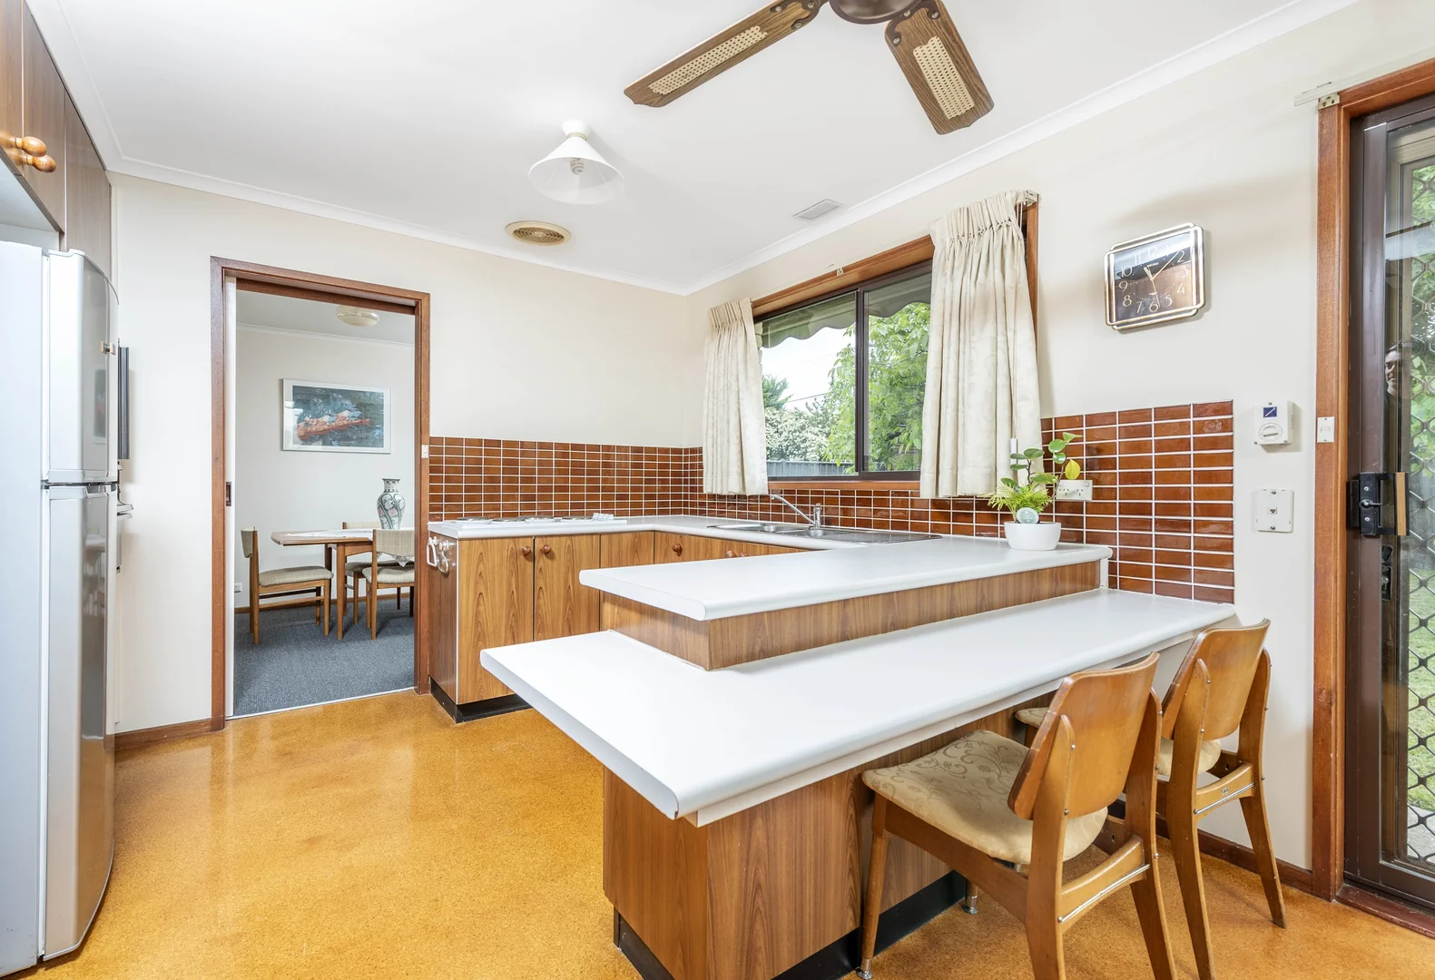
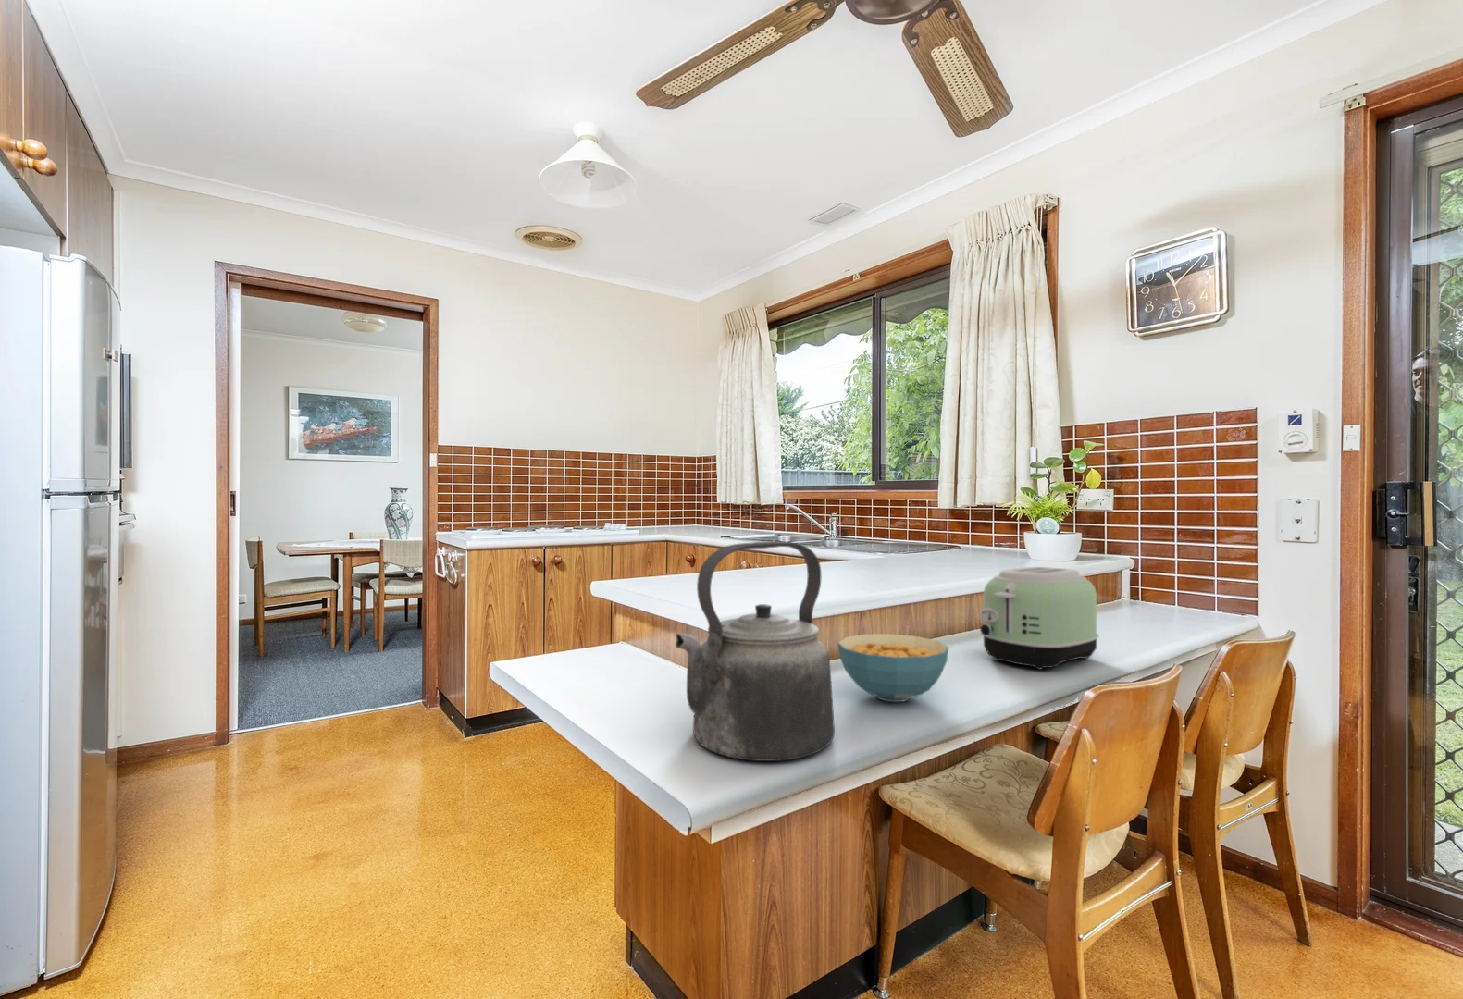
+ kettle [675,540,836,762]
+ cereal bowl [836,632,951,703]
+ toaster [979,566,1101,670]
